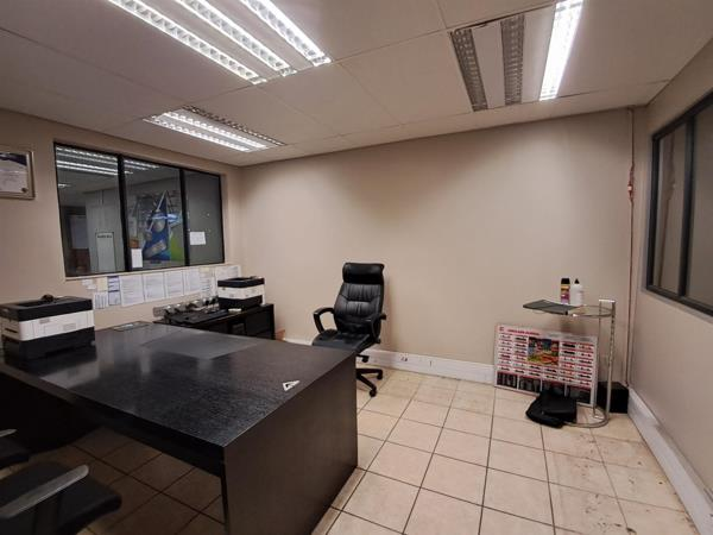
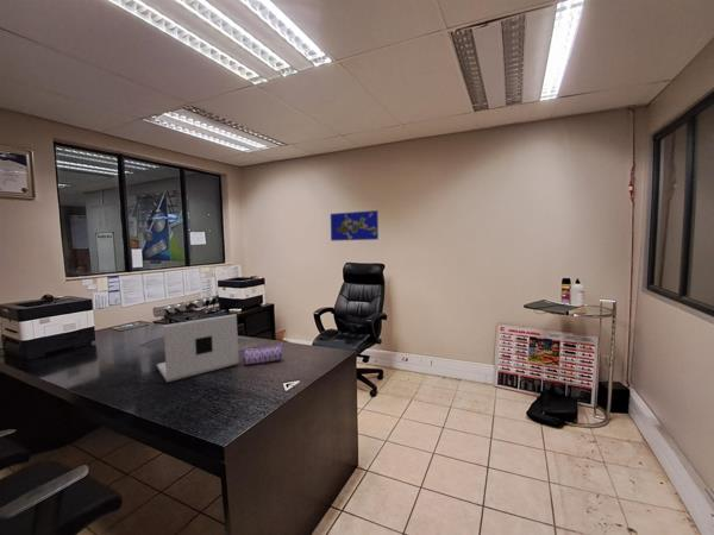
+ pencil case [242,342,284,366]
+ world map [330,209,380,243]
+ laptop [156,313,240,383]
